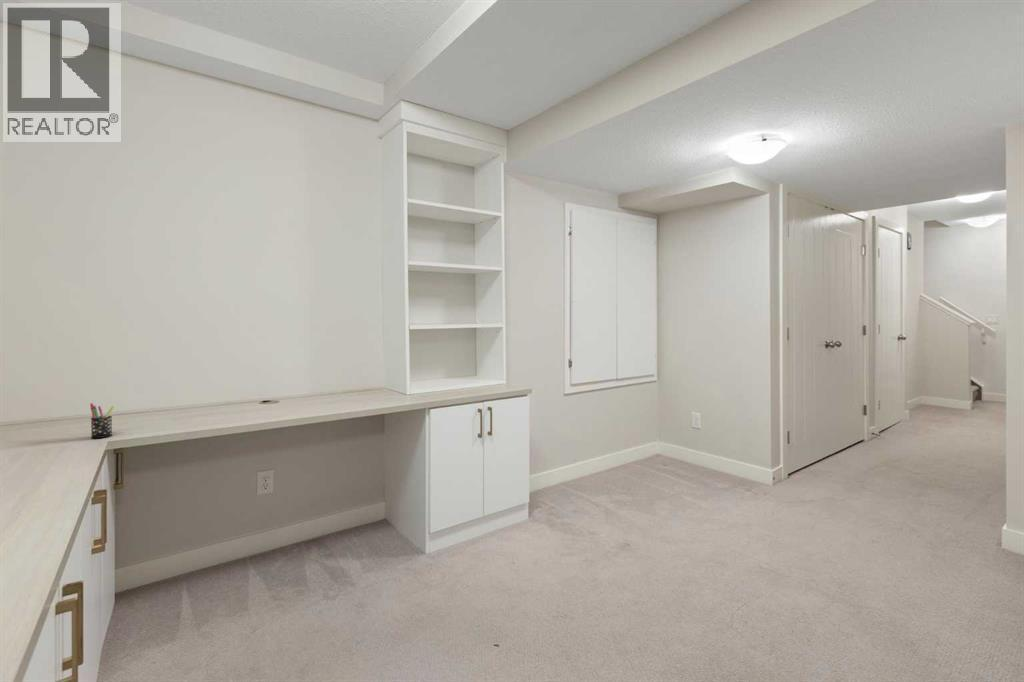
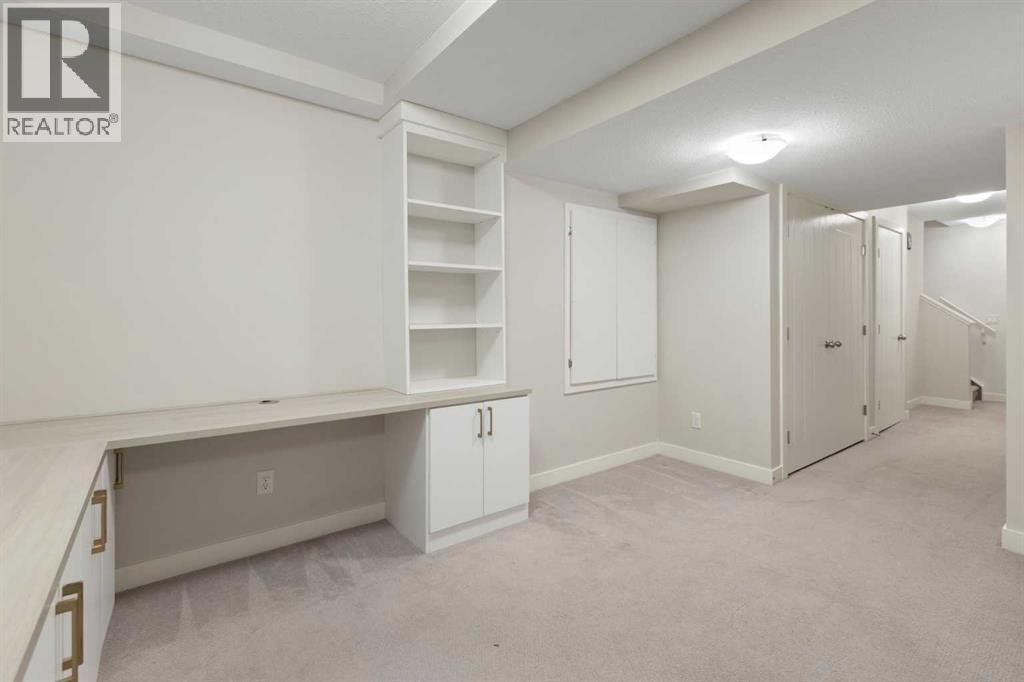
- pen holder [89,402,115,439]
